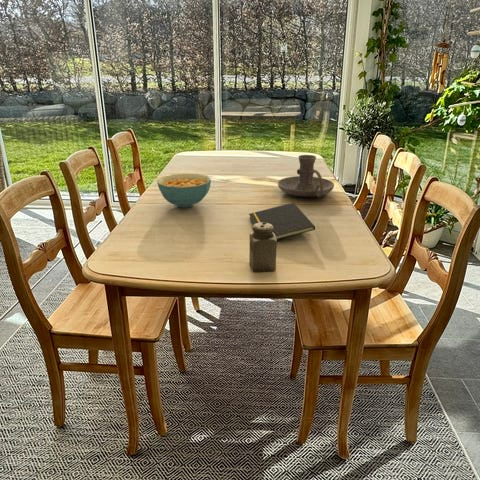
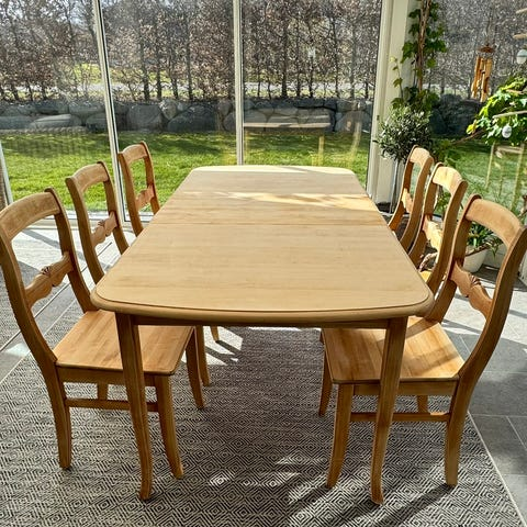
- candle holder [277,154,335,198]
- notepad [248,202,316,240]
- salt shaker [248,222,278,273]
- cereal bowl [156,172,212,208]
